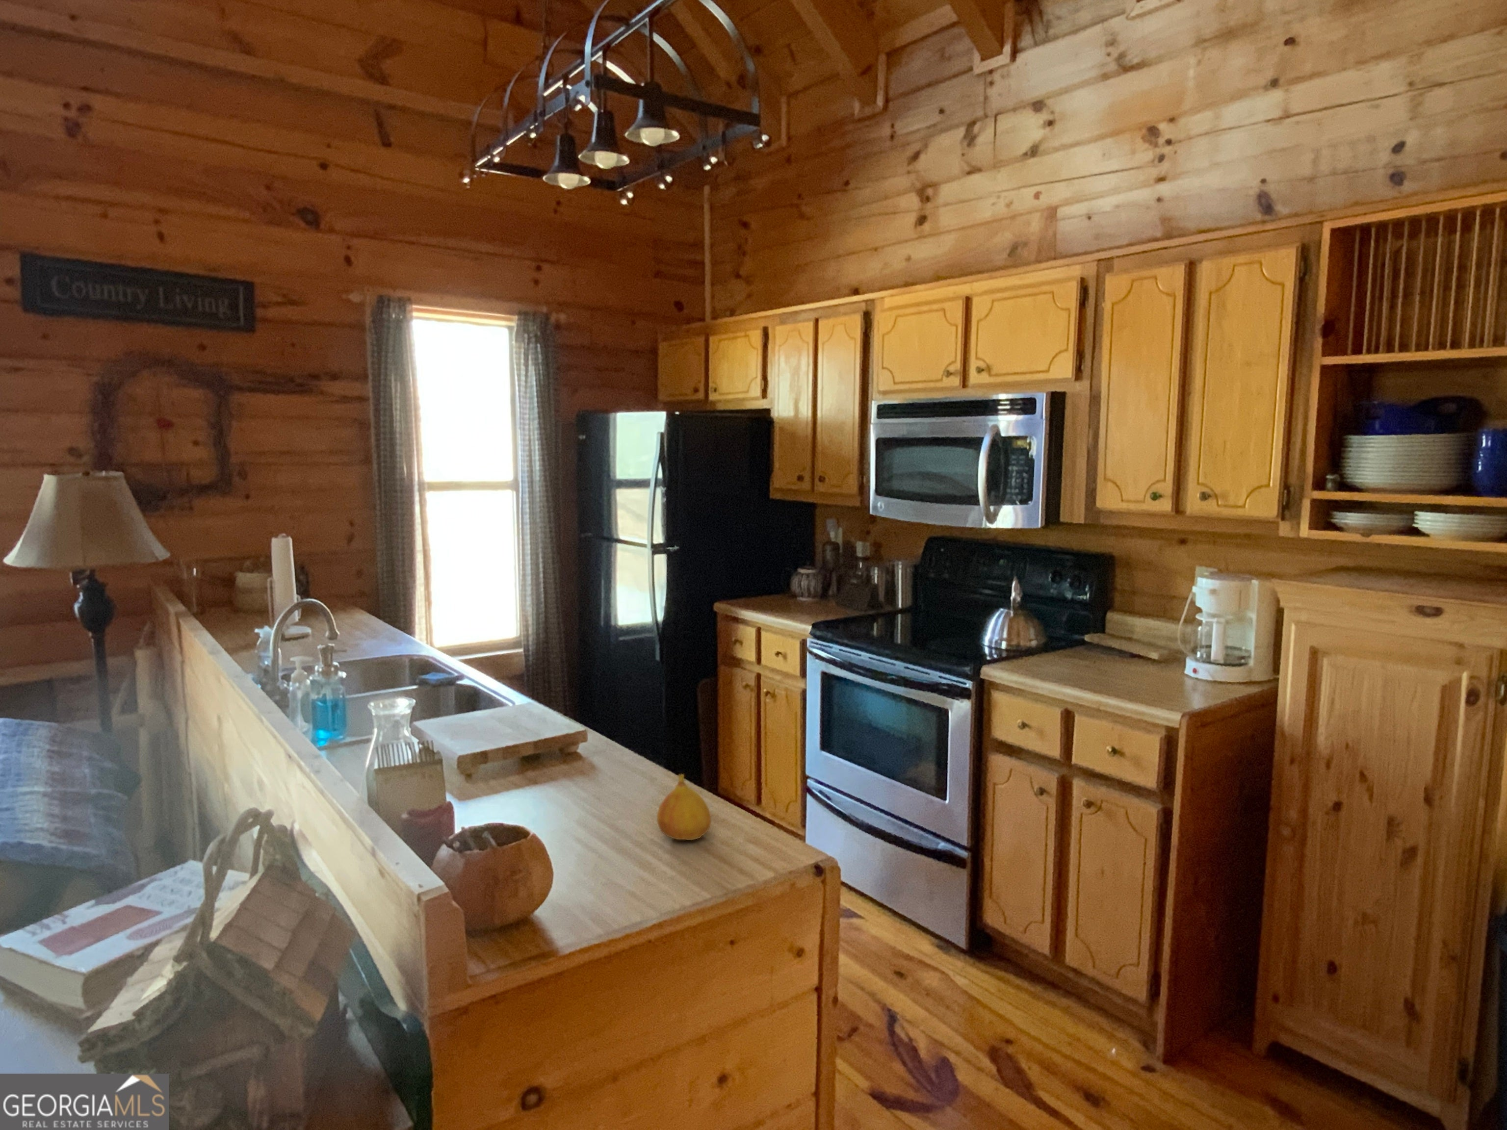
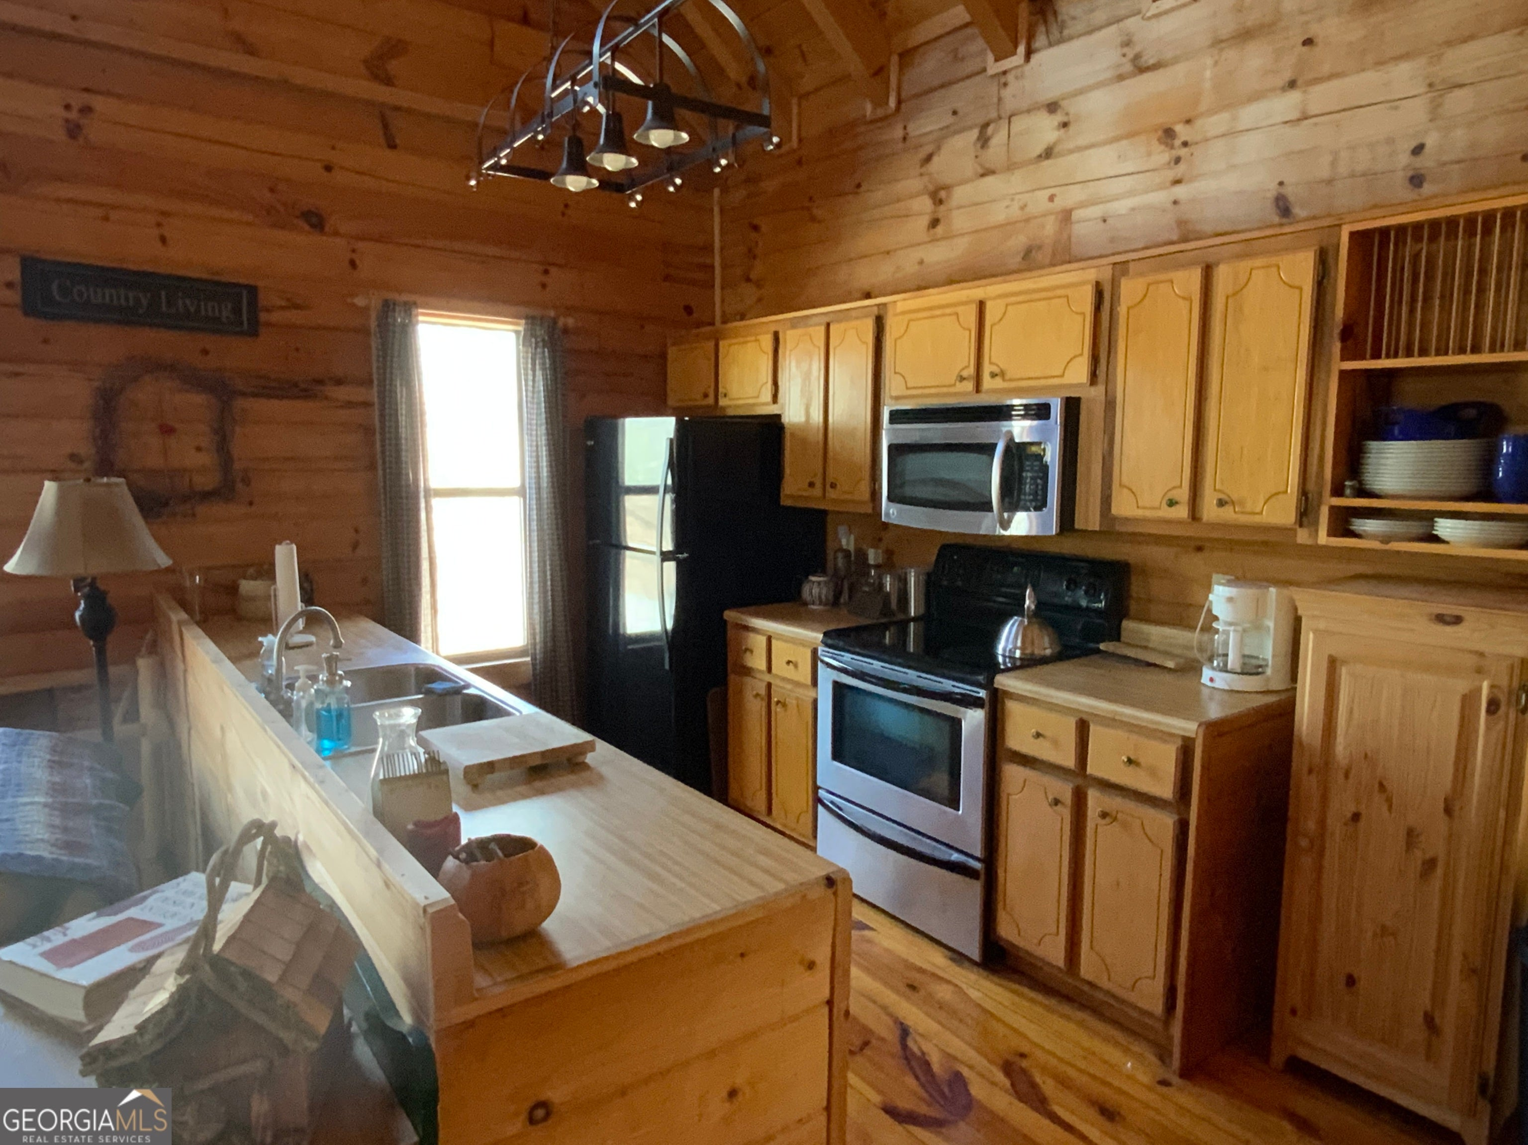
- fruit [656,774,711,840]
